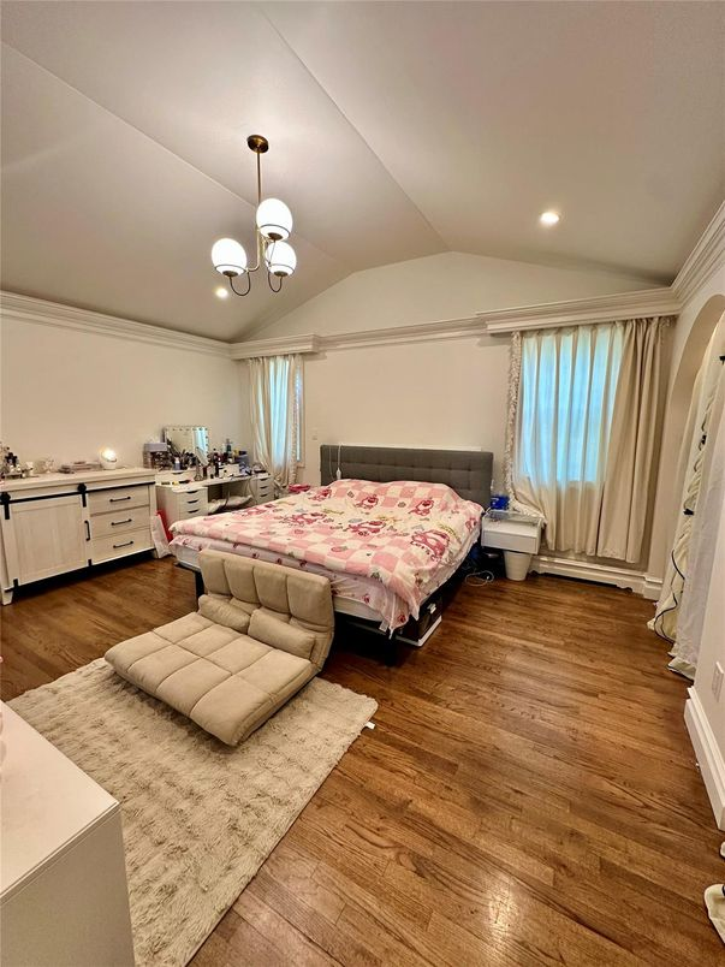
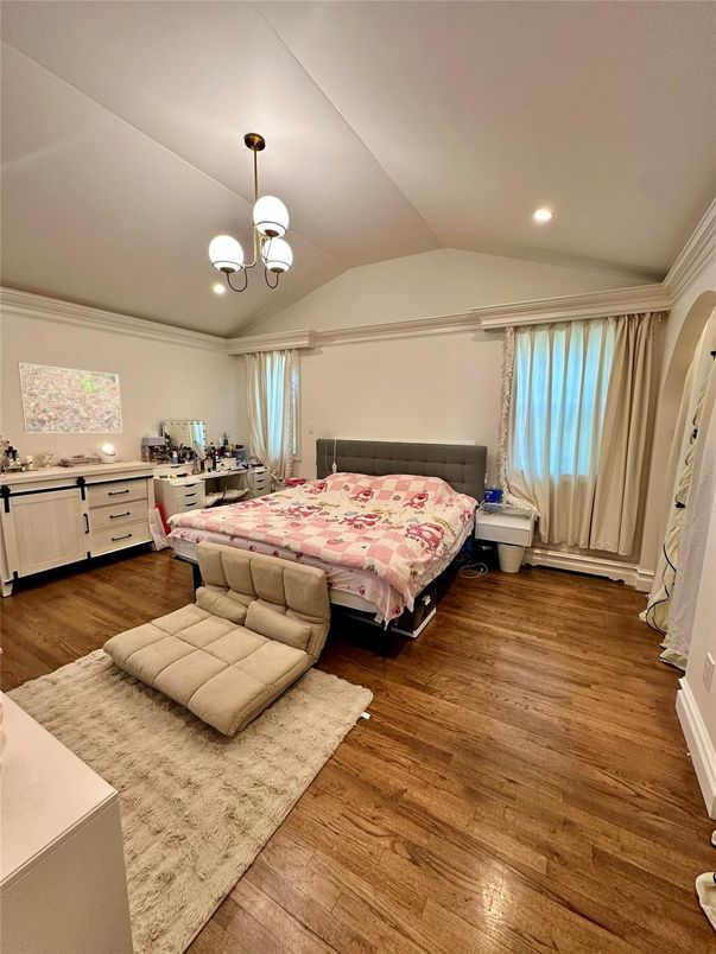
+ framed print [17,362,123,434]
